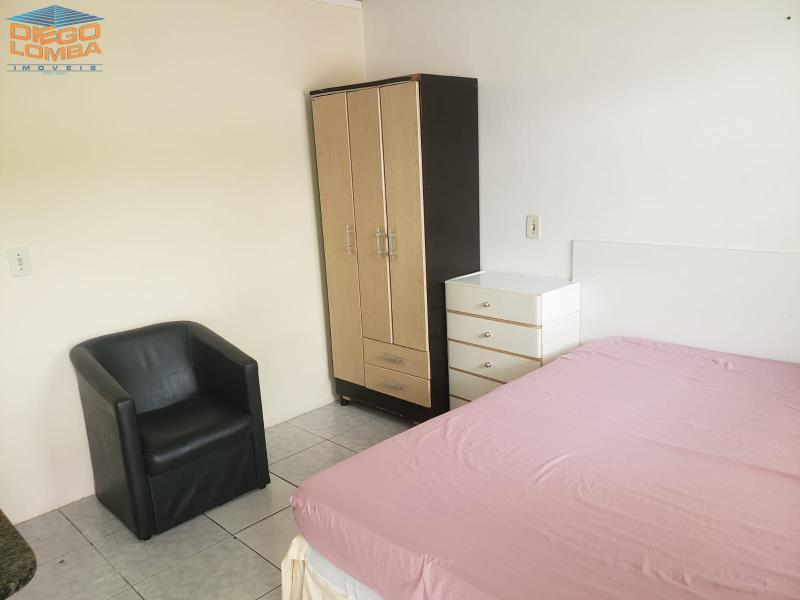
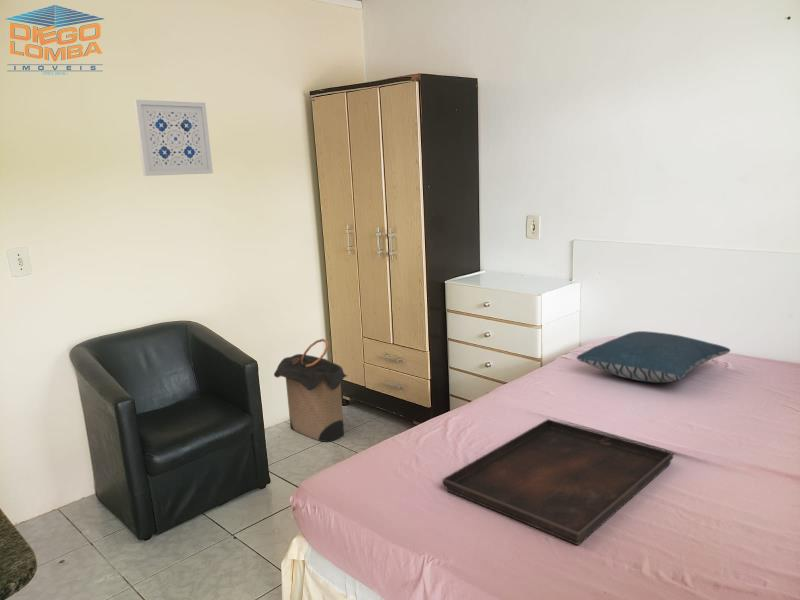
+ serving tray [441,418,674,546]
+ pillow [576,330,731,384]
+ wall art [133,99,214,177]
+ laundry hamper [273,338,348,443]
